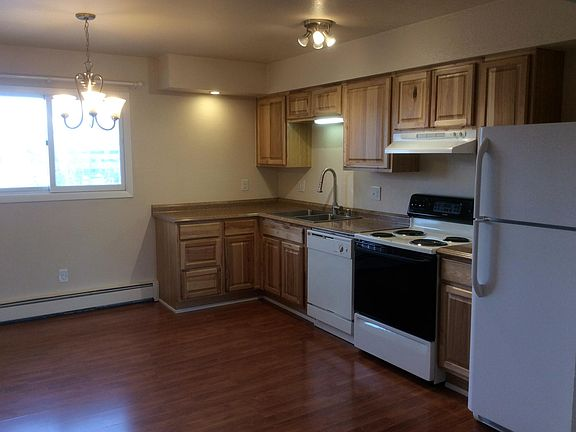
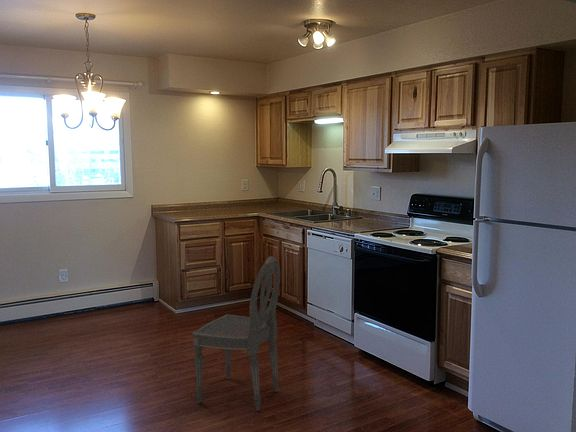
+ dining chair [192,255,281,412]
